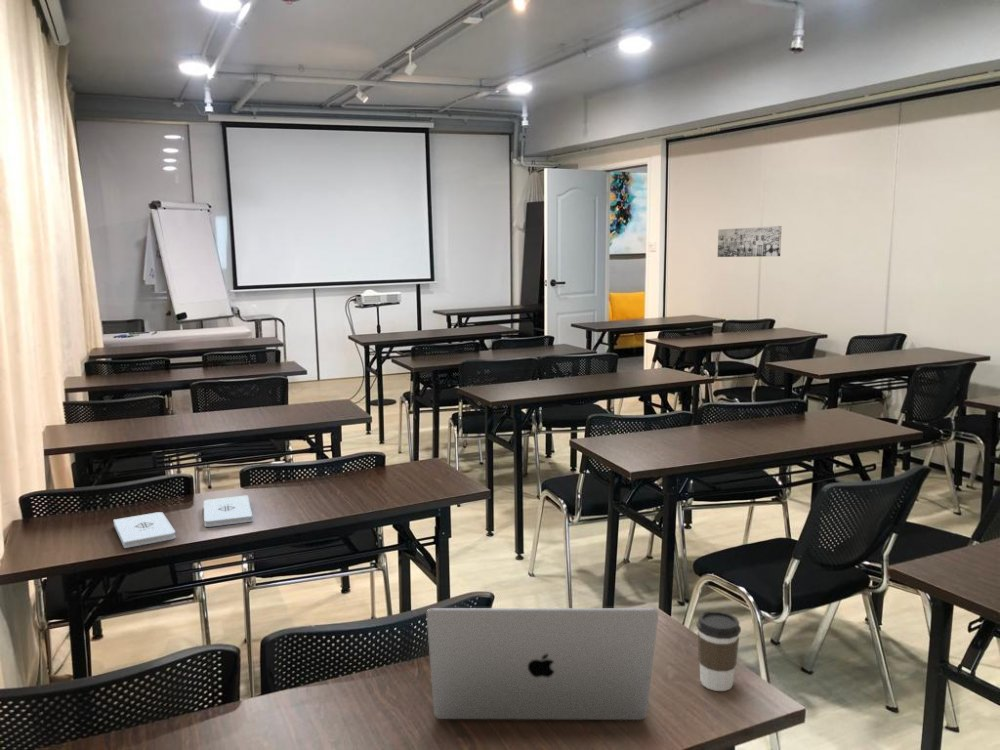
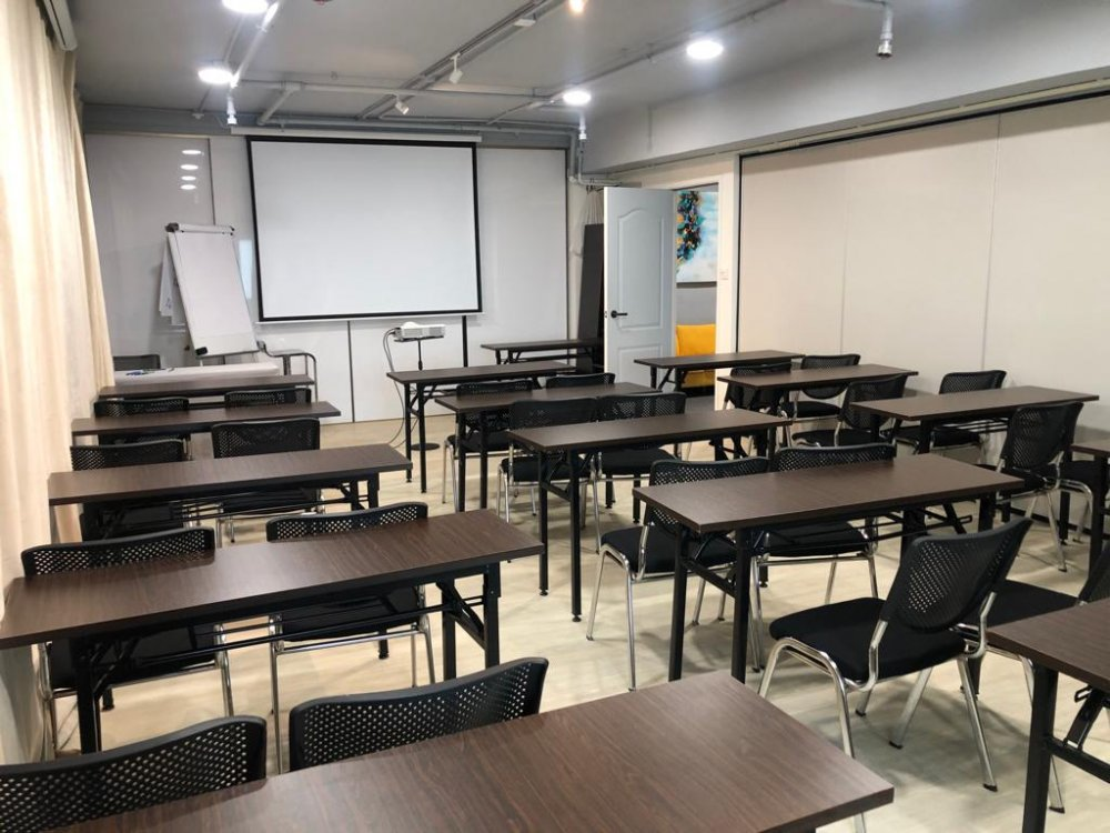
- wall art [717,225,783,258]
- laptop [426,607,660,721]
- coffee cup [696,610,742,692]
- notepad [113,511,177,549]
- notepad [203,494,254,528]
